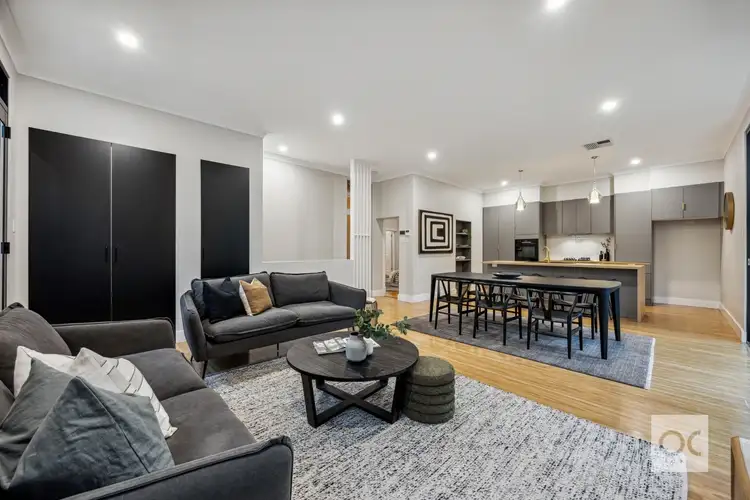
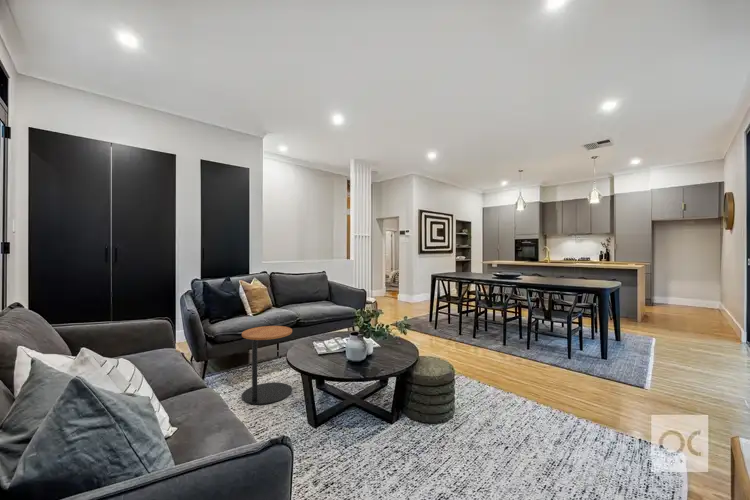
+ side table [241,325,293,405]
